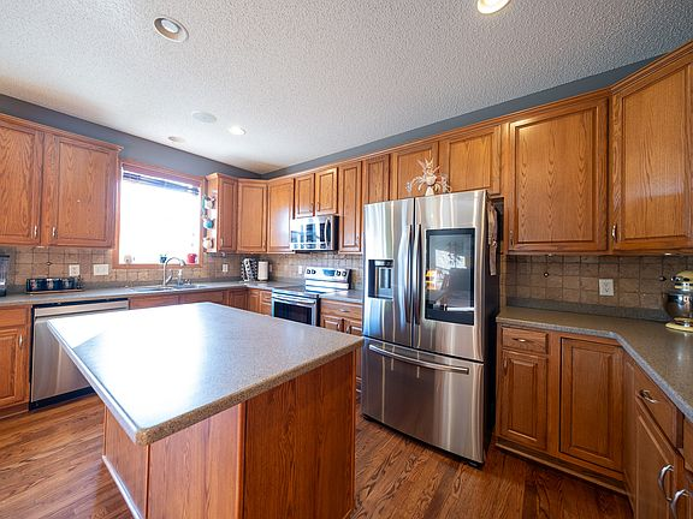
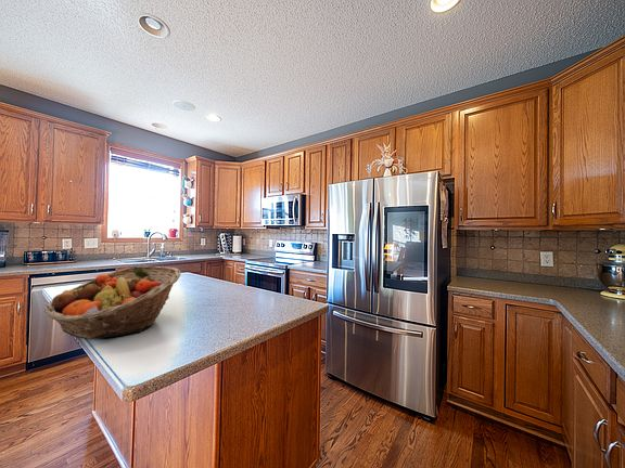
+ fruit basket [43,265,182,340]
